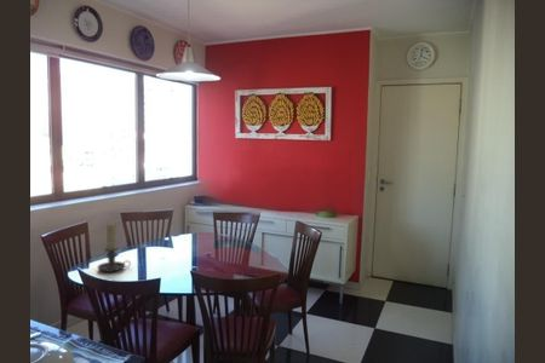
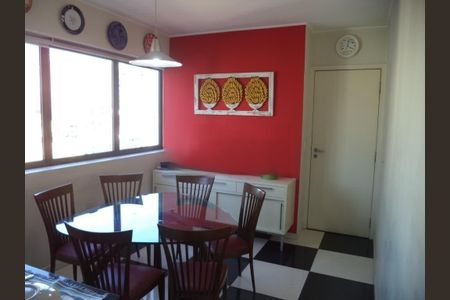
- candle holder [97,221,132,273]
